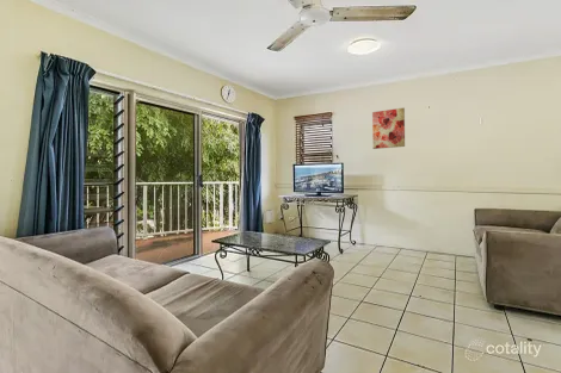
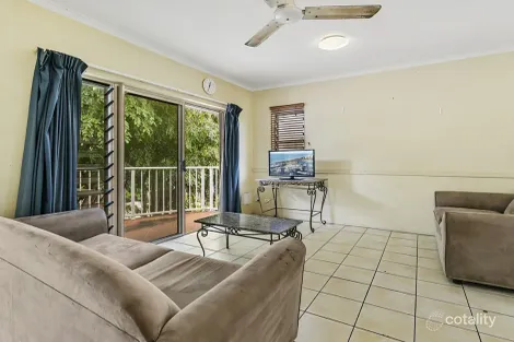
- wall art [371,106,406,150]
